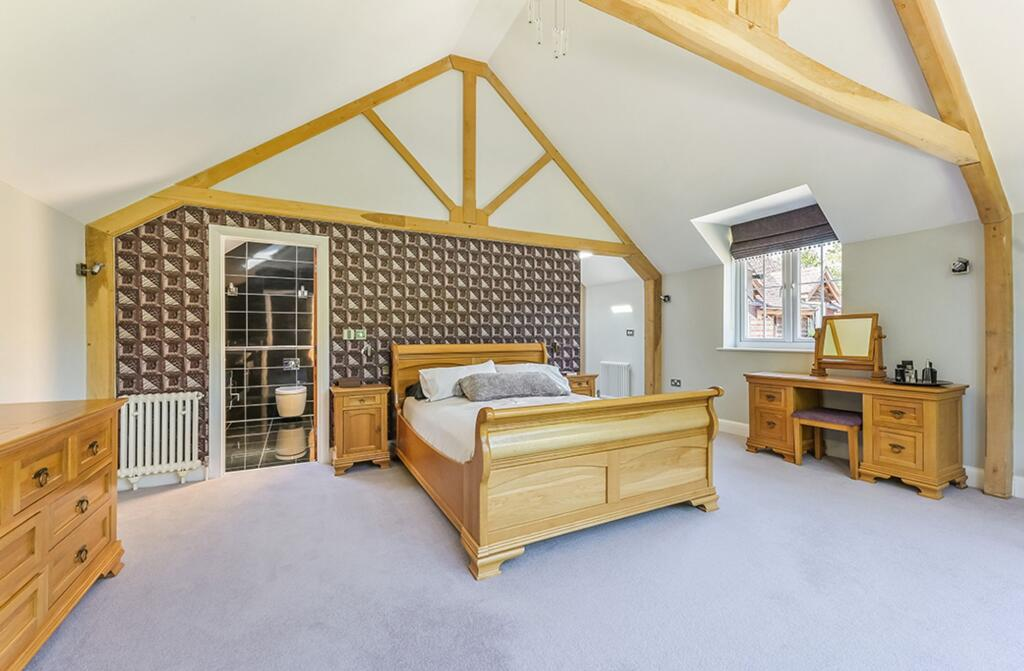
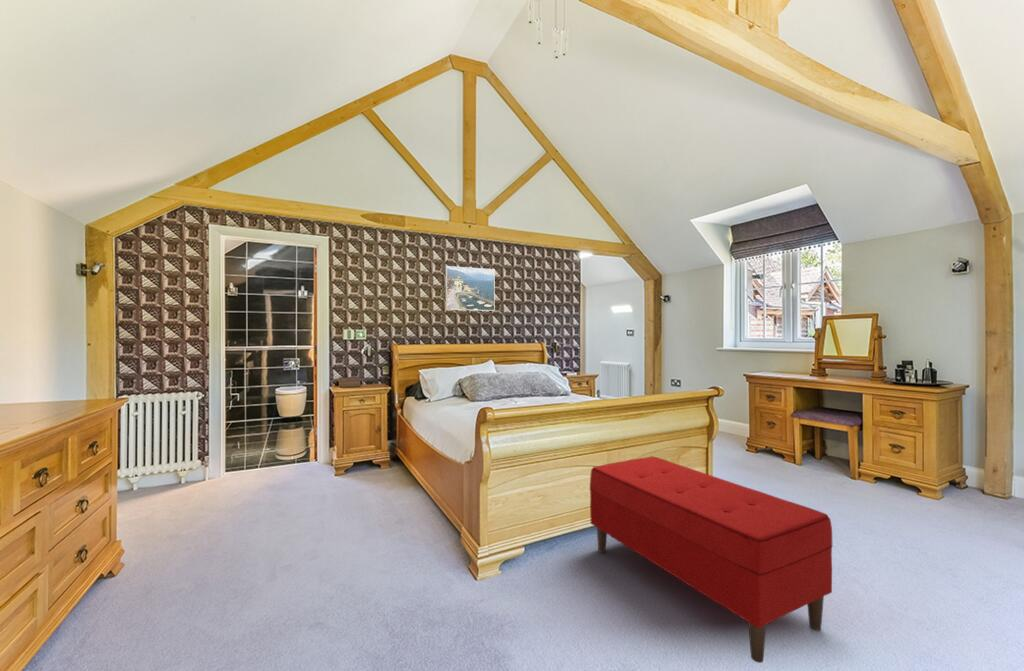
+ bench [589,455,834,664]
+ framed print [445,265,496,312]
